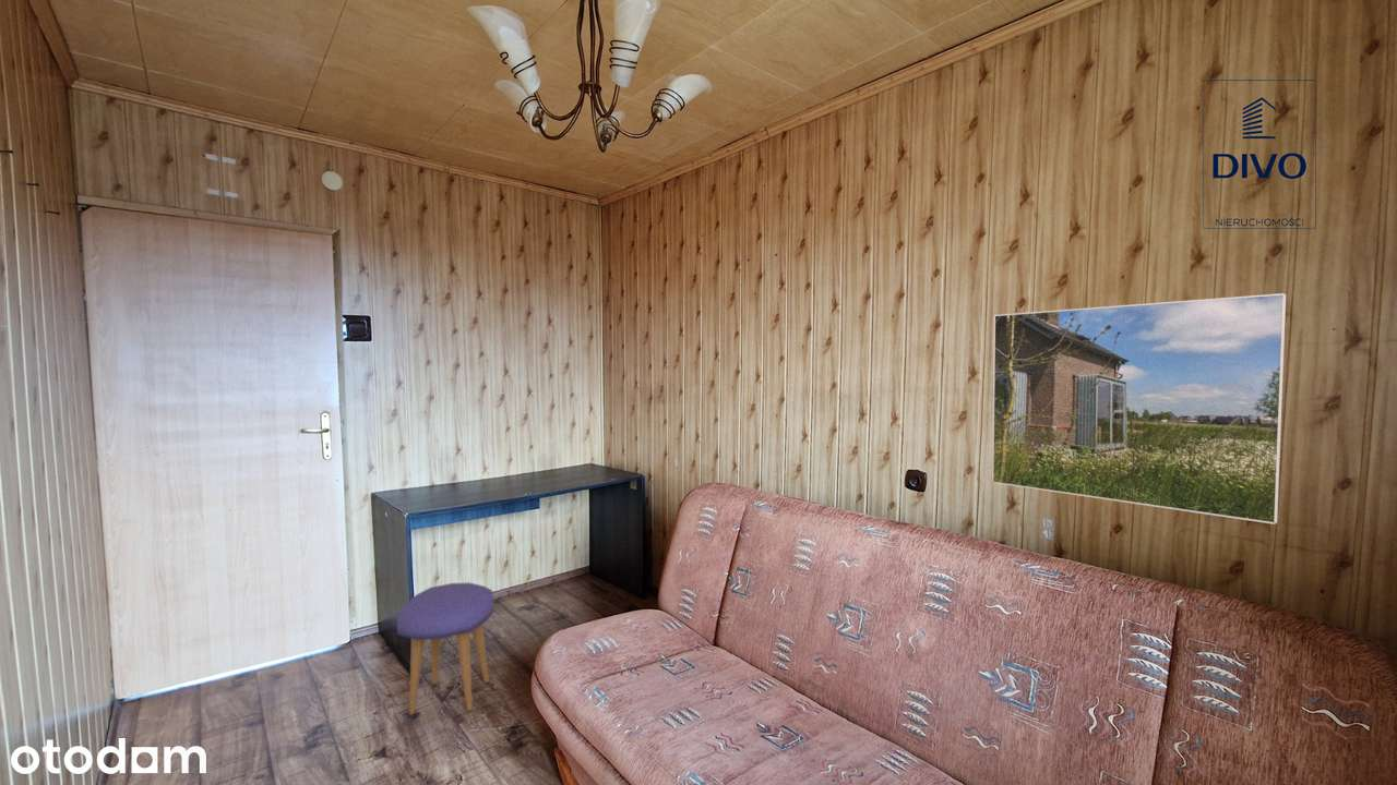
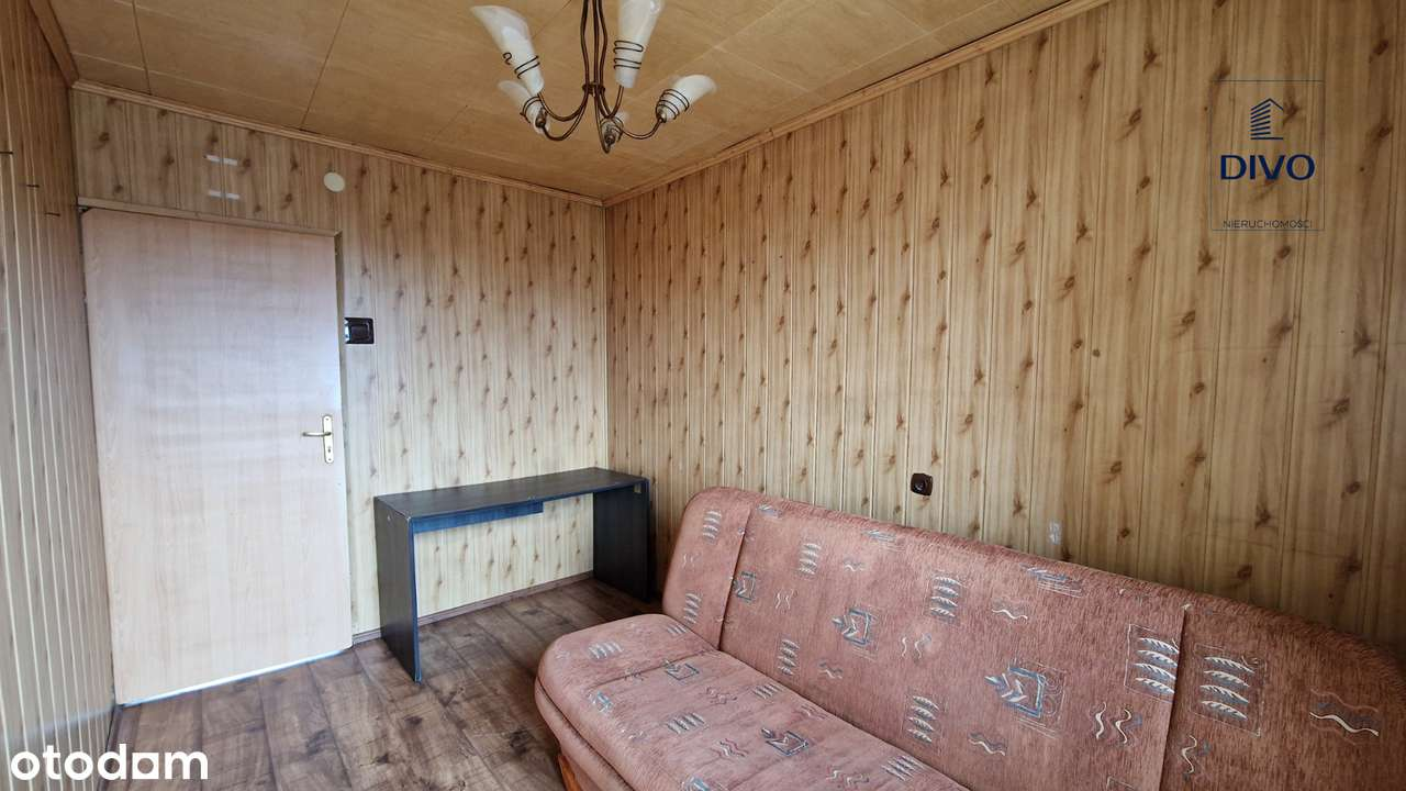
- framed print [991,292,1287,526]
- stool [396,581,494,715]
